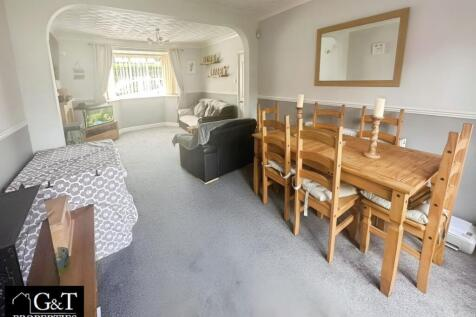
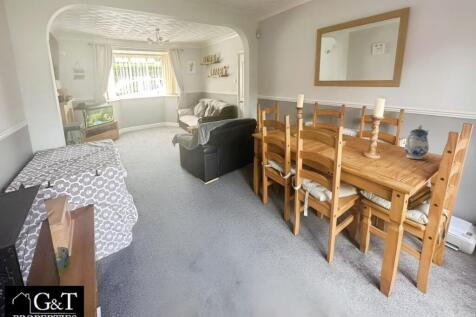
+ teapot [403,124,430,160]
